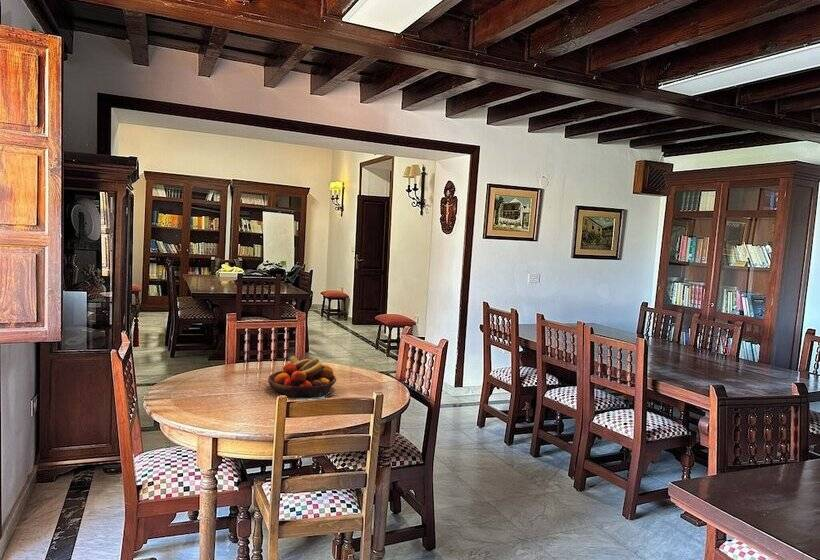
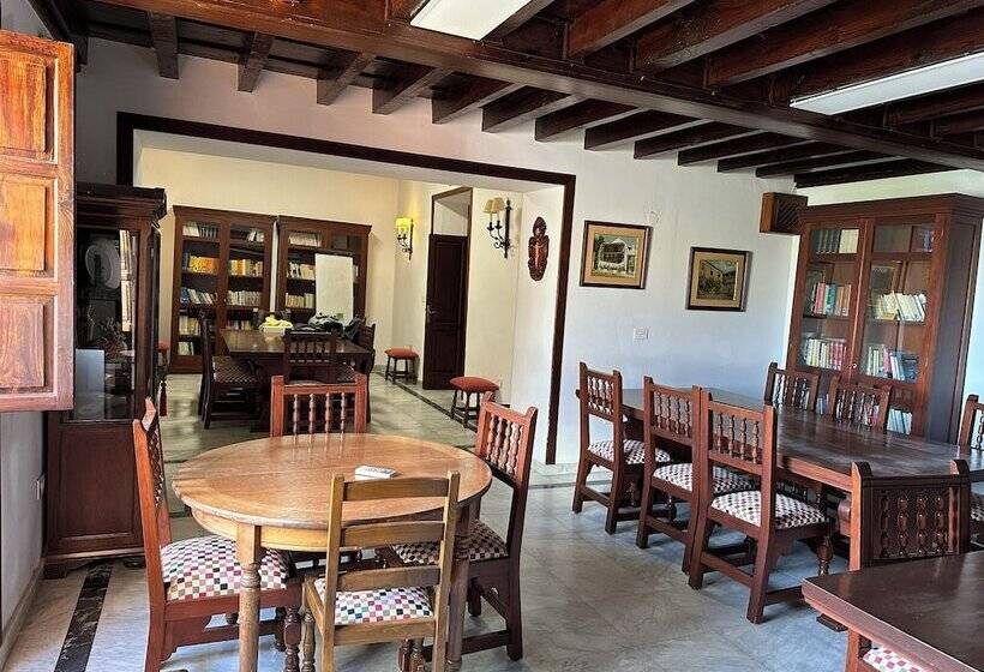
- fruit bowl [267,355,337,398]
